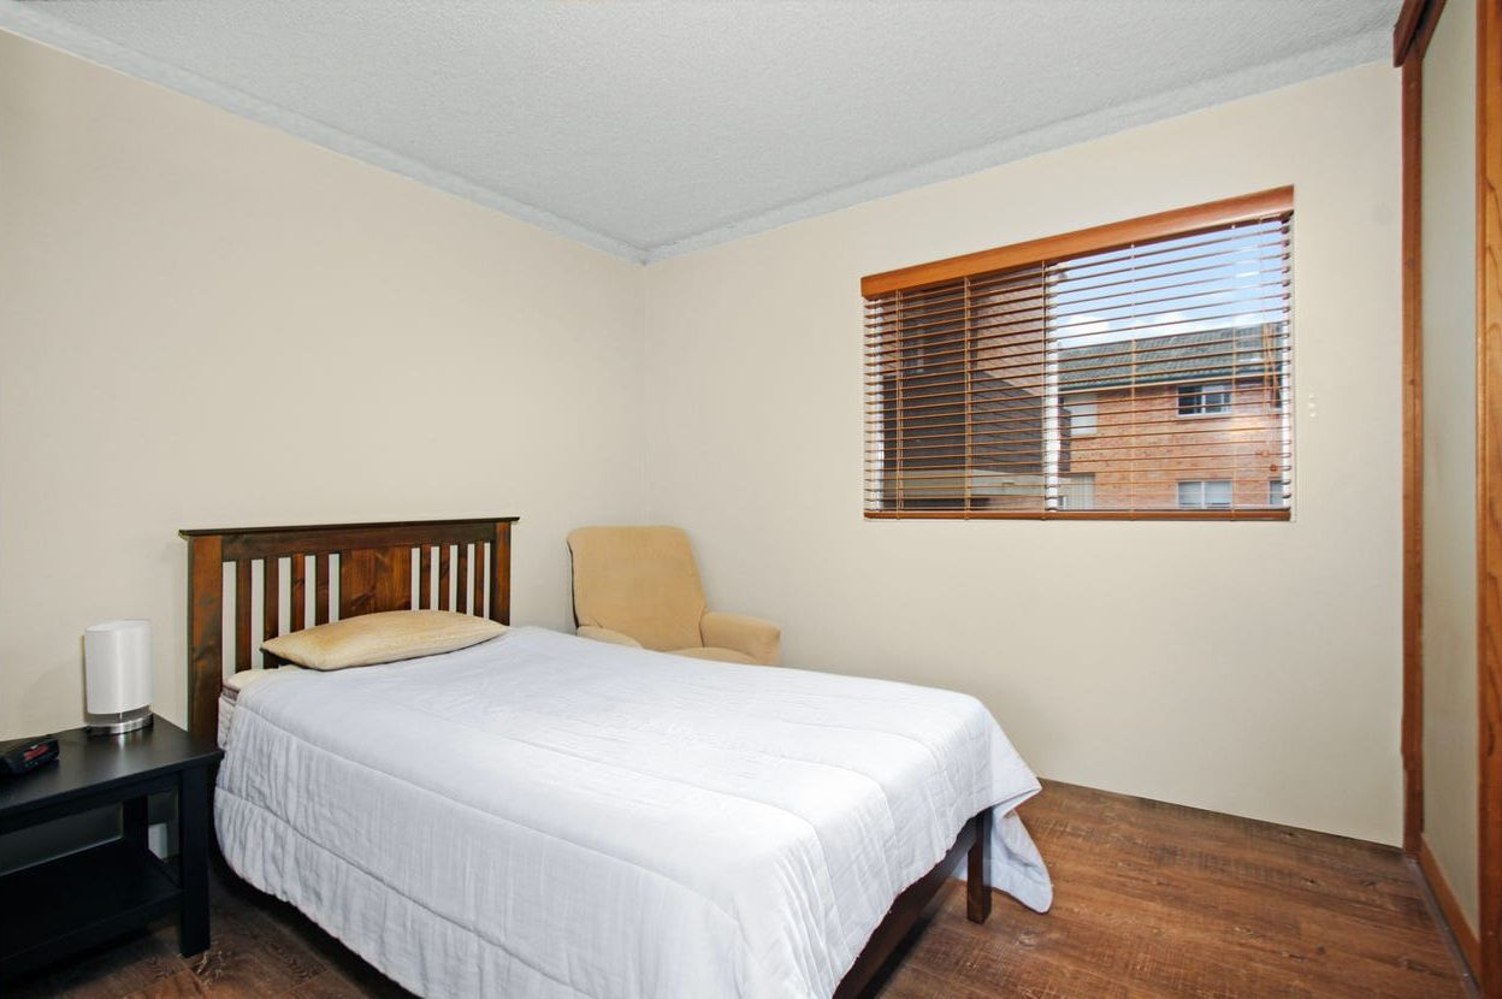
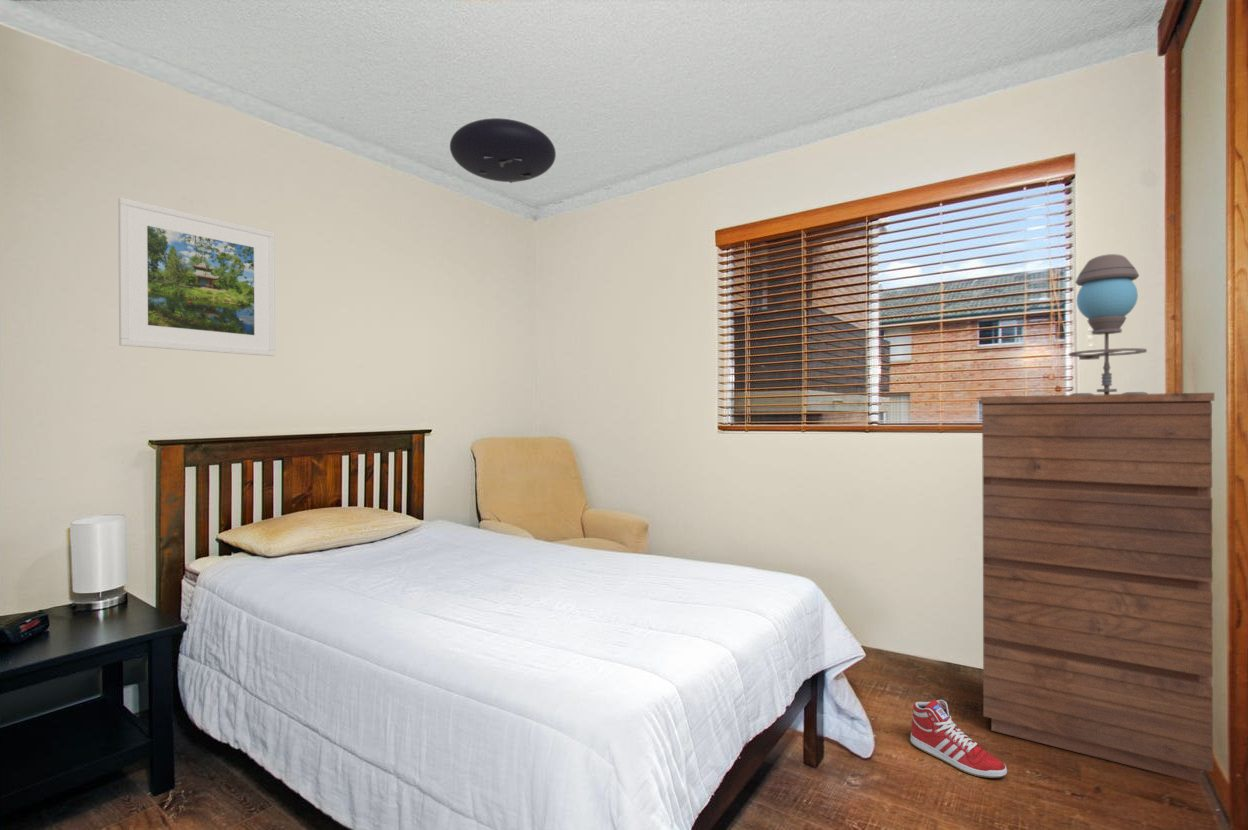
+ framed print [117,196,276,357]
+ dresser [980,392,1215,784]
+ table lamp [1068,253,1149,395]
+ ceiling light [449,117,557,184]
+ sneaker [909,698,1008,779]
